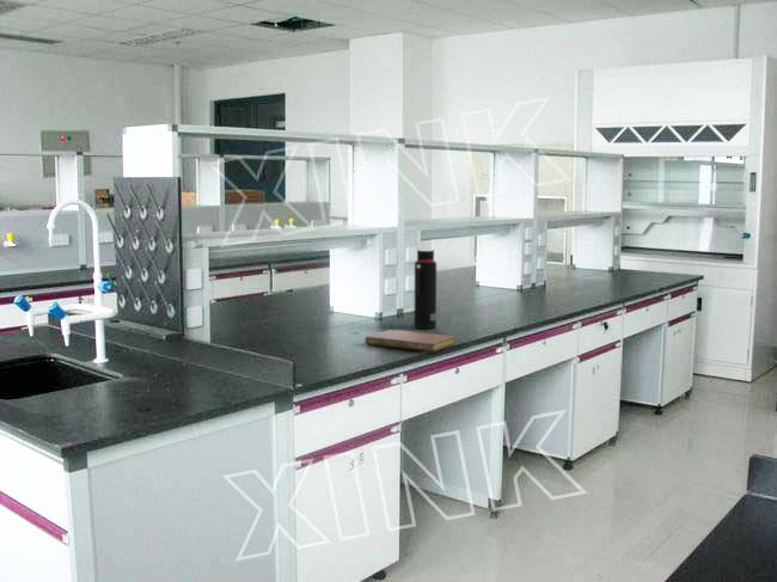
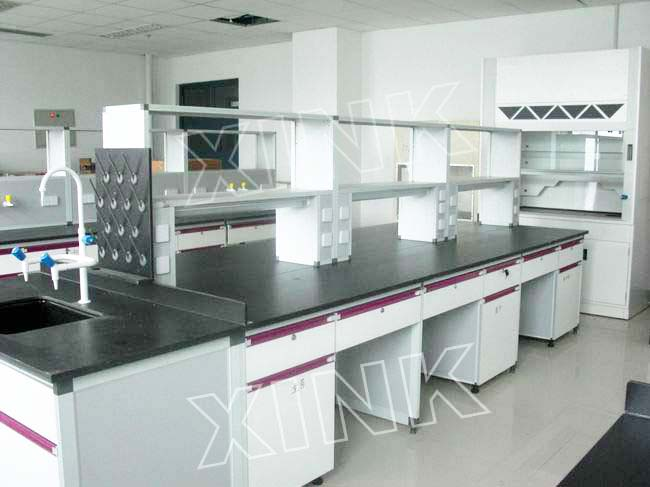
- notebook [365,329,457,353]
- water bottle [412,249,438,330]
